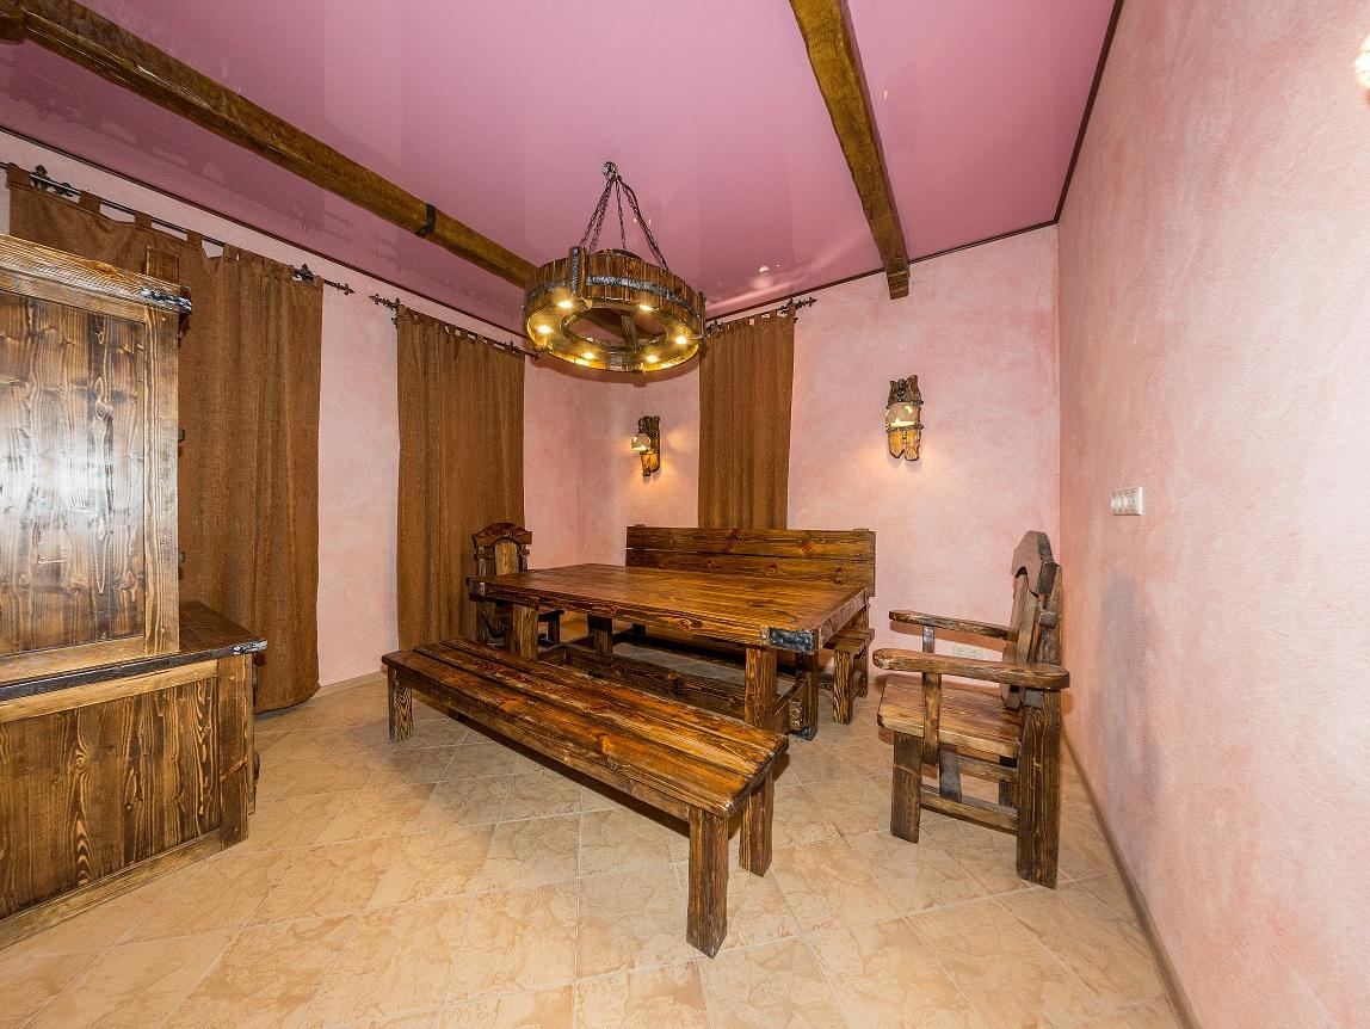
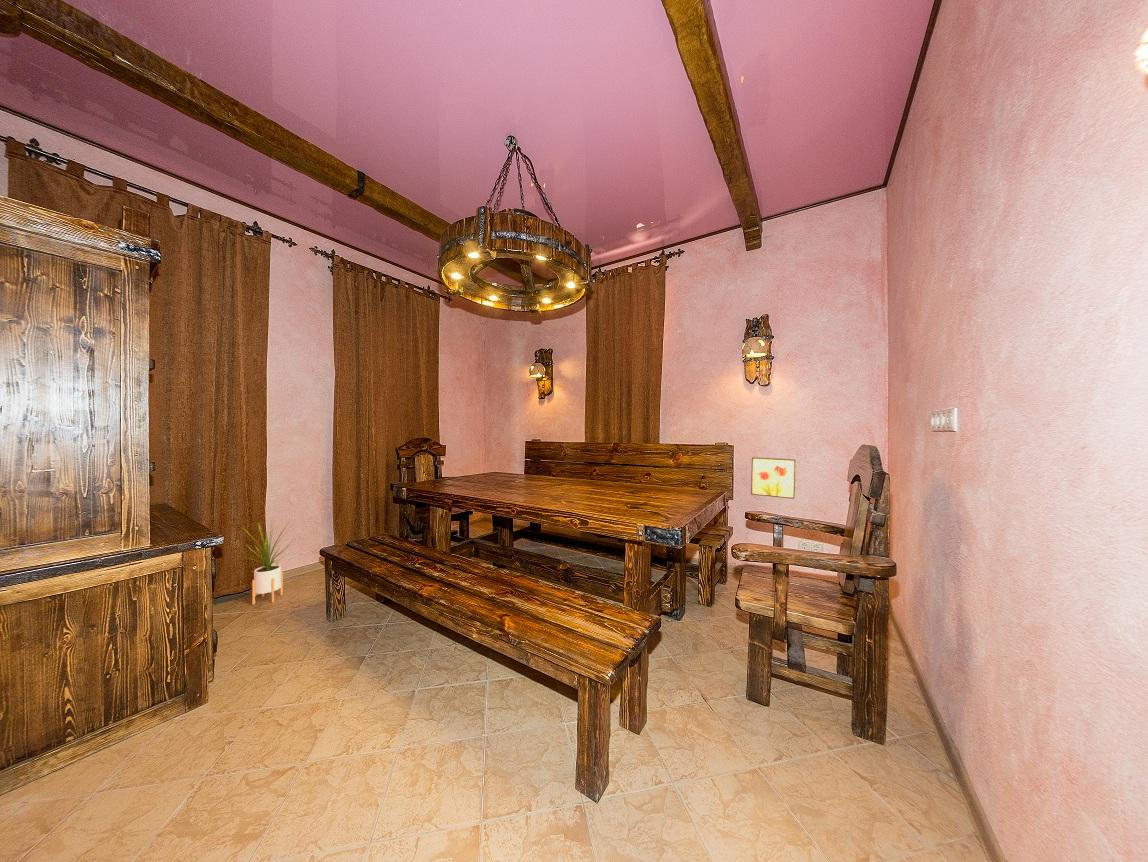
+ house plant [239,516,295,605]
+ wall art [750,456,796,500]
